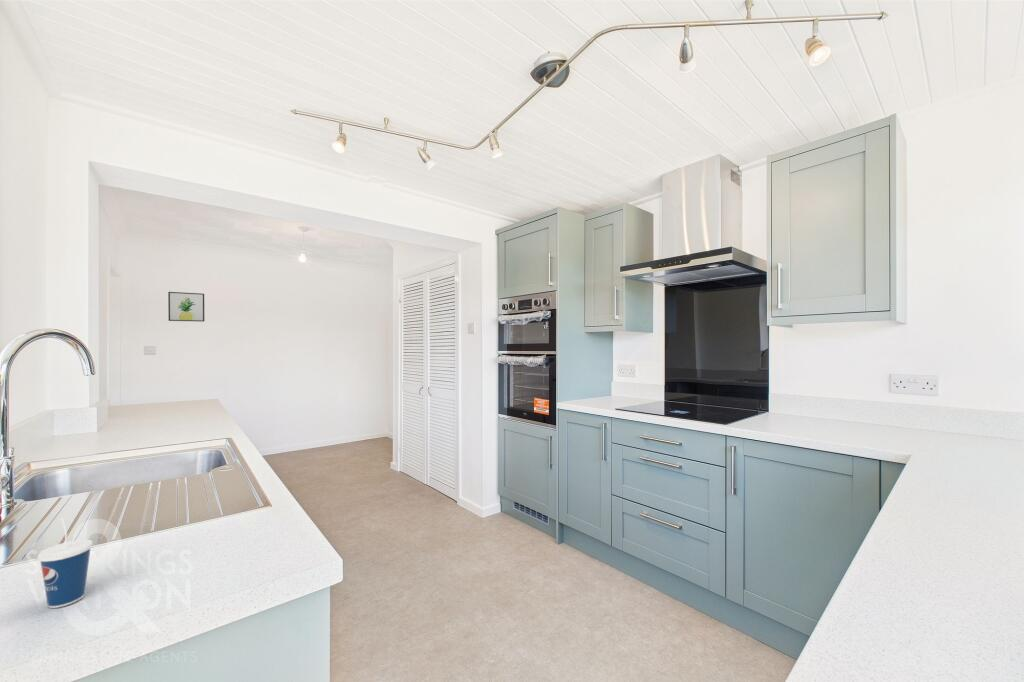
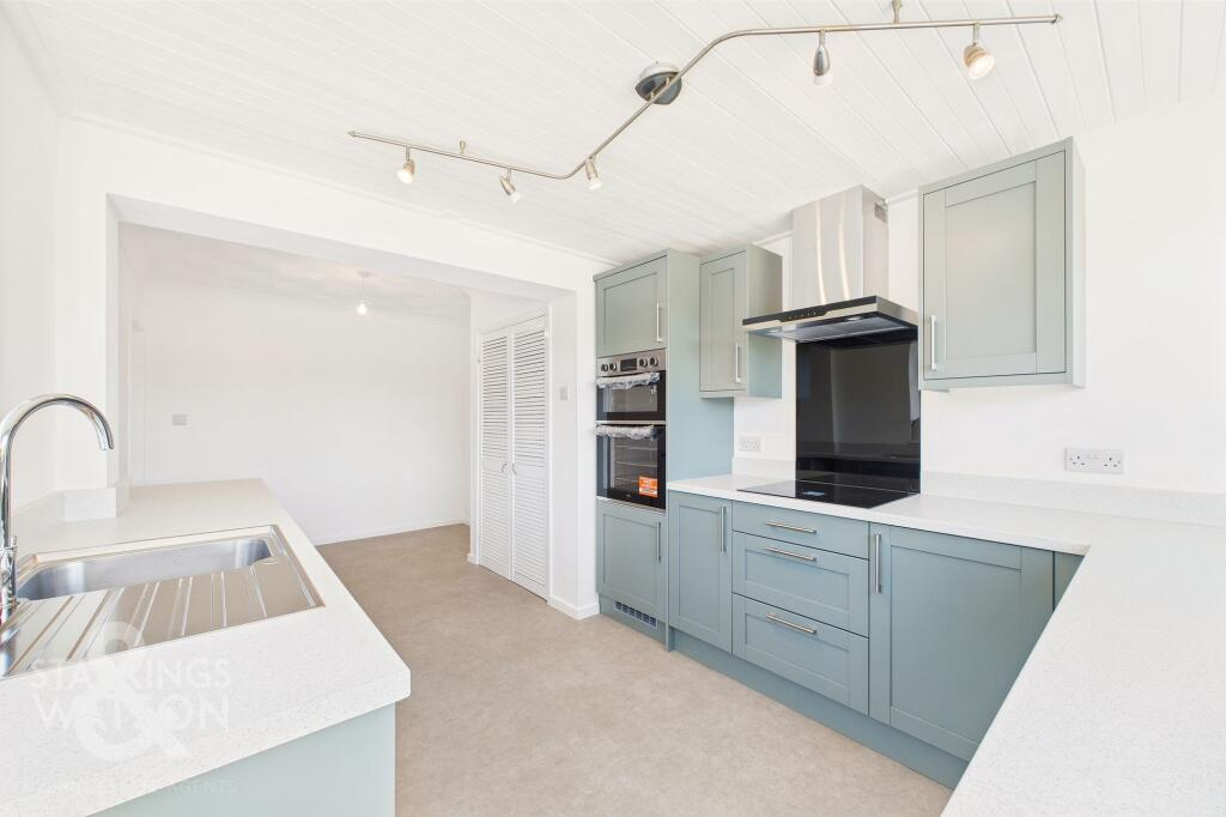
- wall art [167,291,205,323]
- cup [36,516,94,609]
